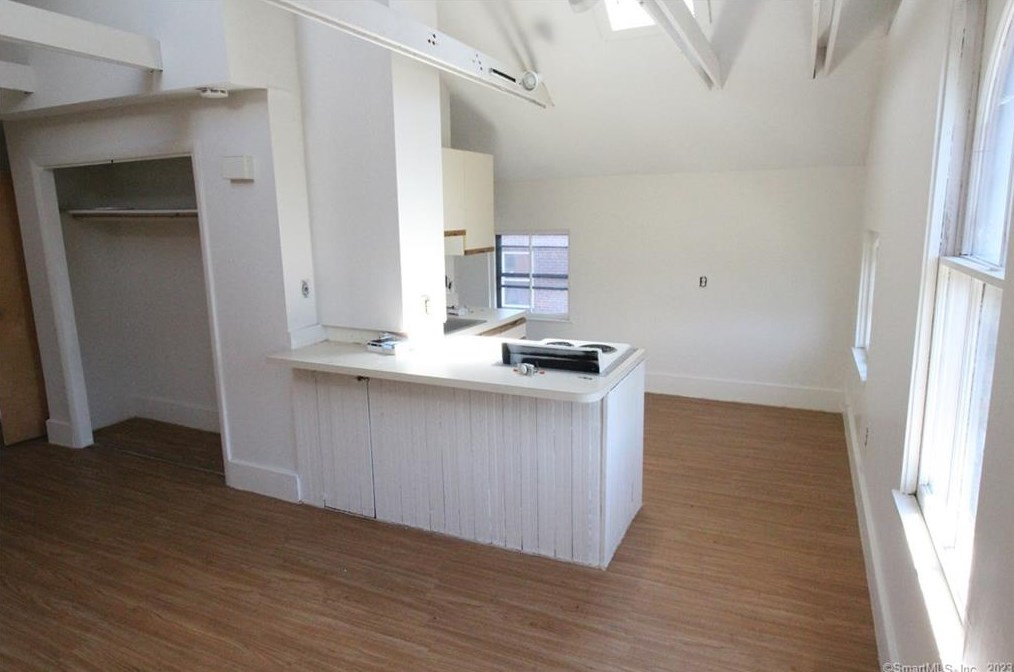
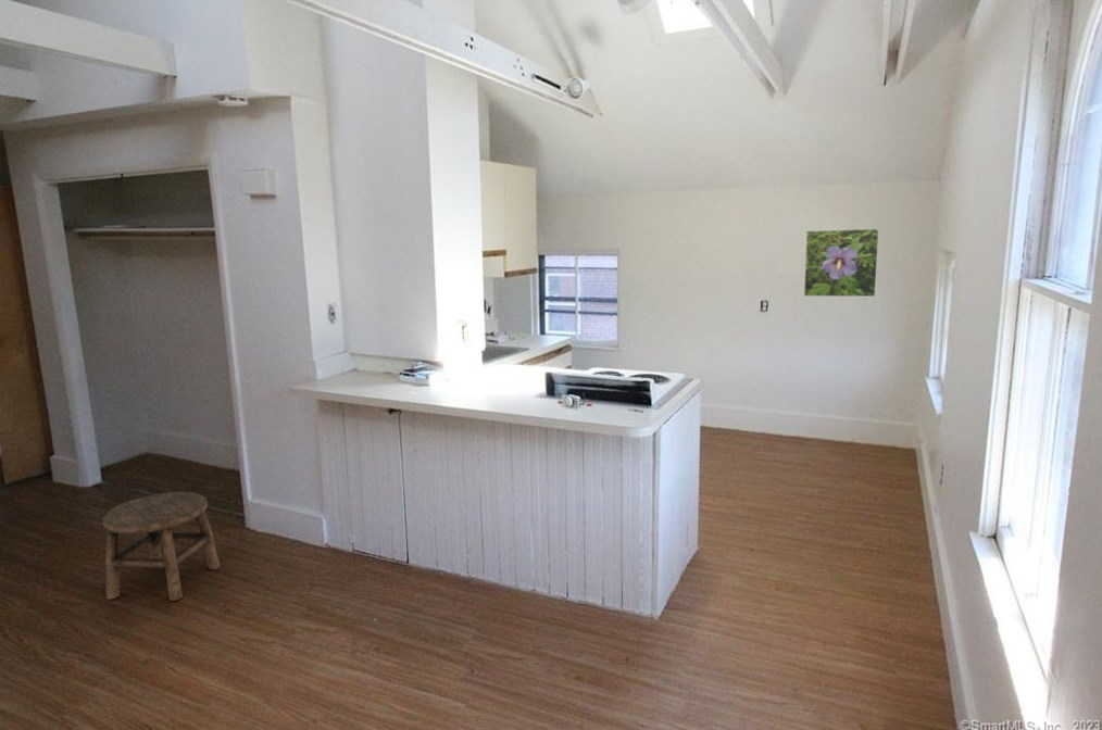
+ stool [102,491,221,602]
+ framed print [803,227,880,298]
